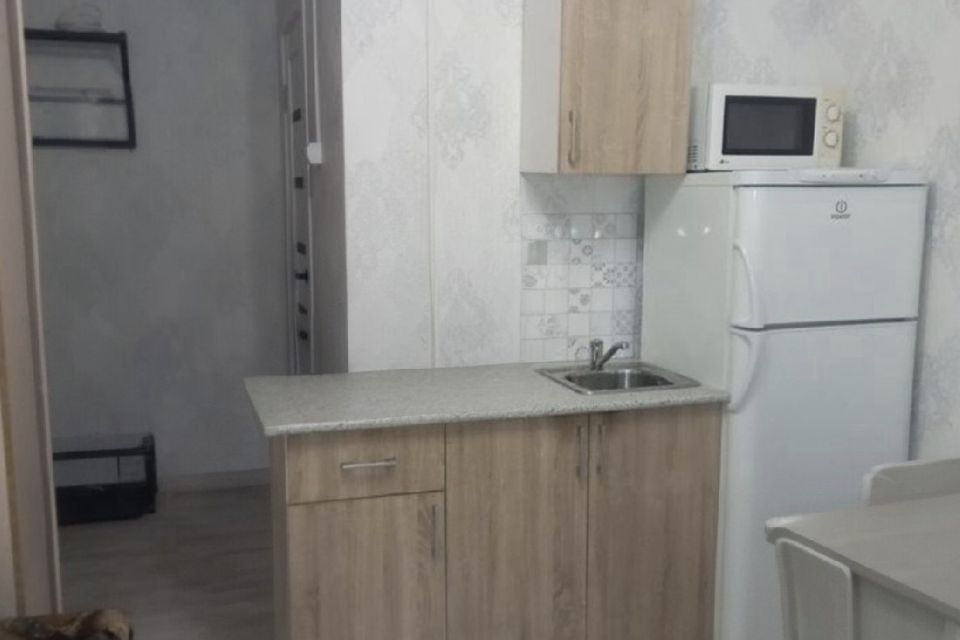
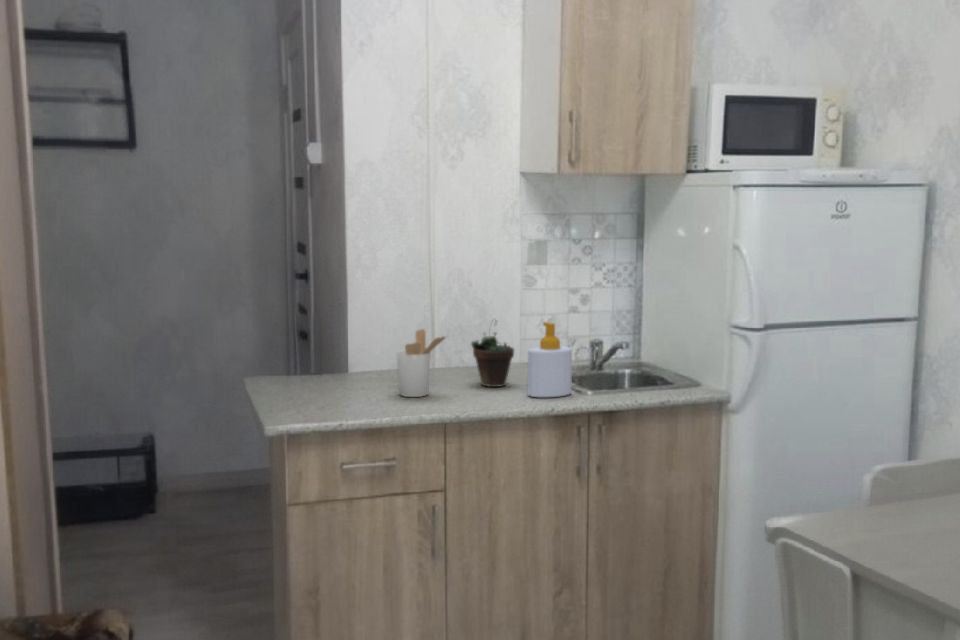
+ succulent plant [470,318,515,388]
+ soap bottle [527,321,573,398]
+ utensil holder [395,328,450,398]
